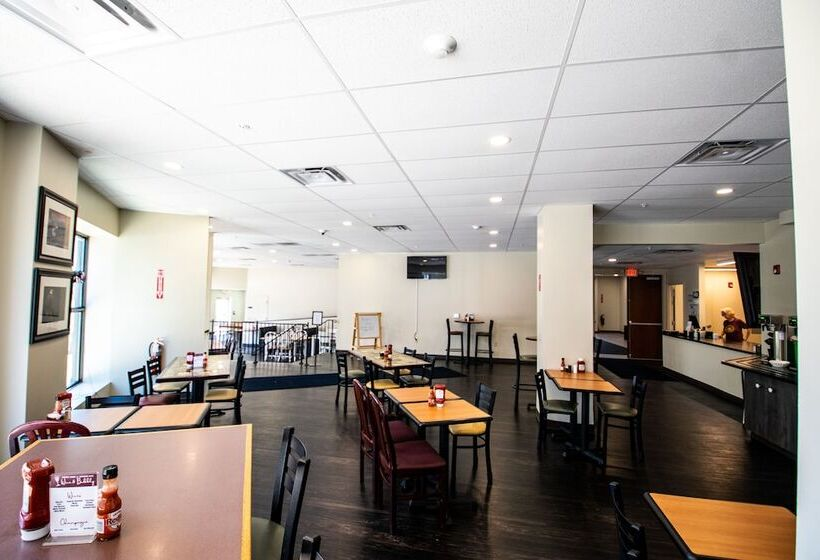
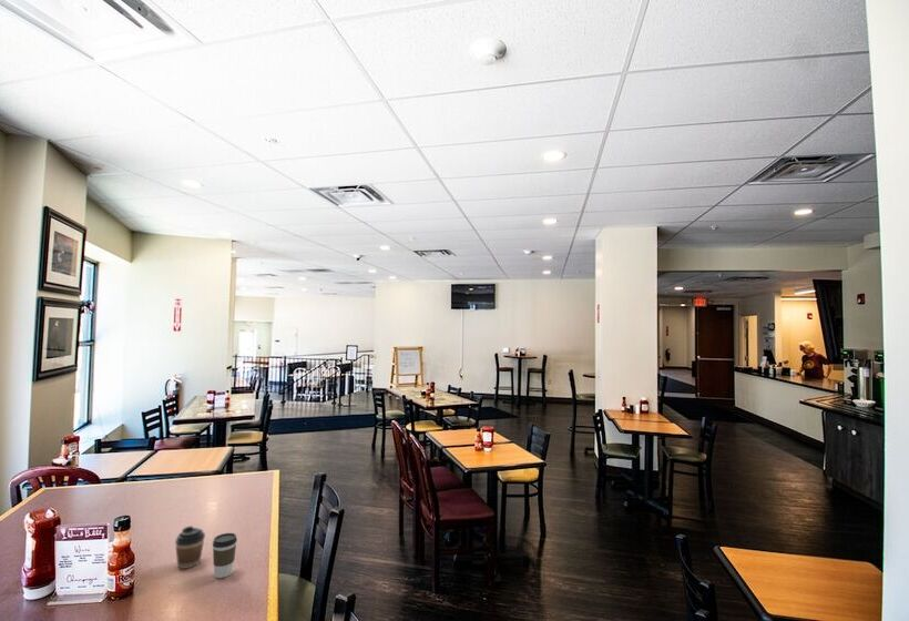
+ coffee cup [212,532,238,579]
+ coffee cup [174,525,206,570]
